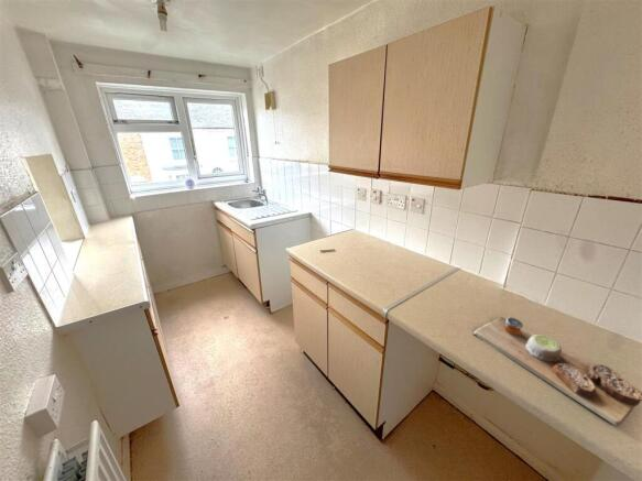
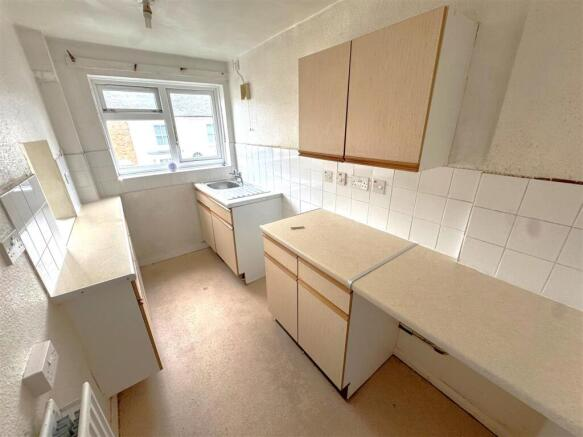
- cutting board [471,316,642,427]
